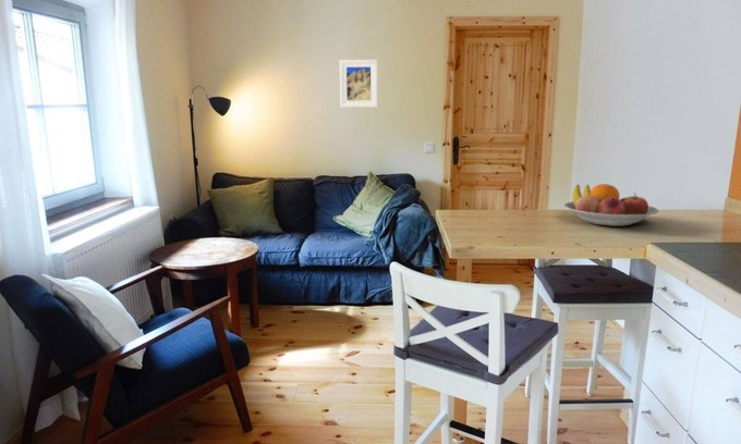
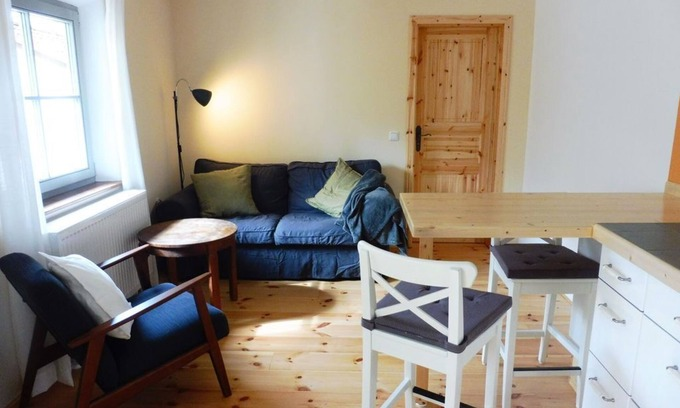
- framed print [339,59,379,109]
- fruit bowl [563,183,659,227]
